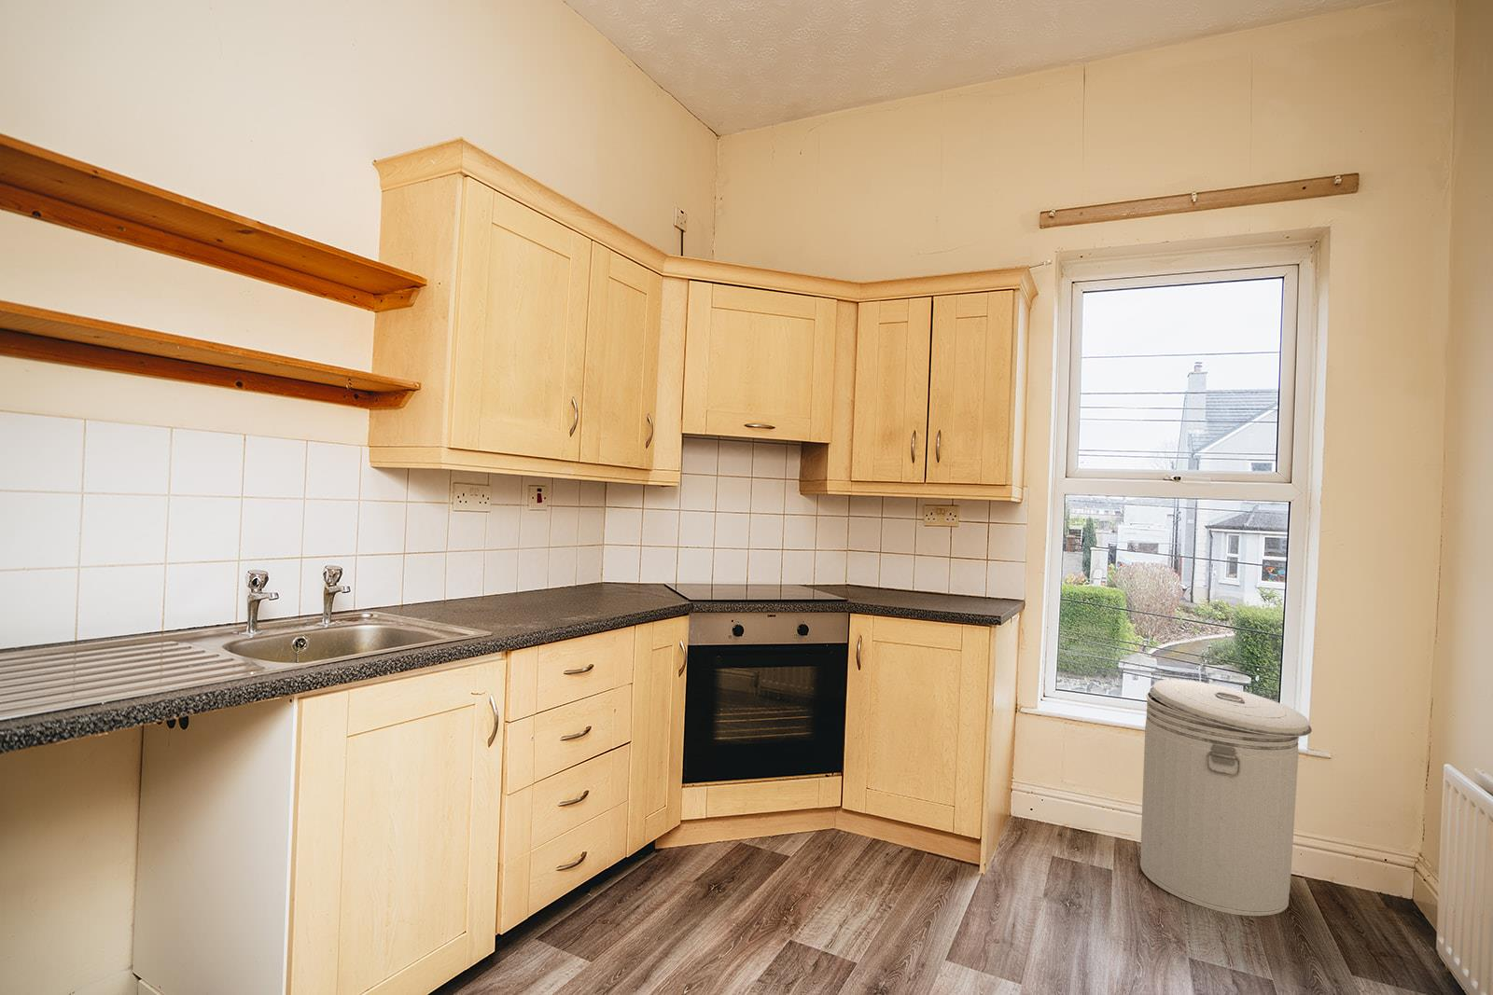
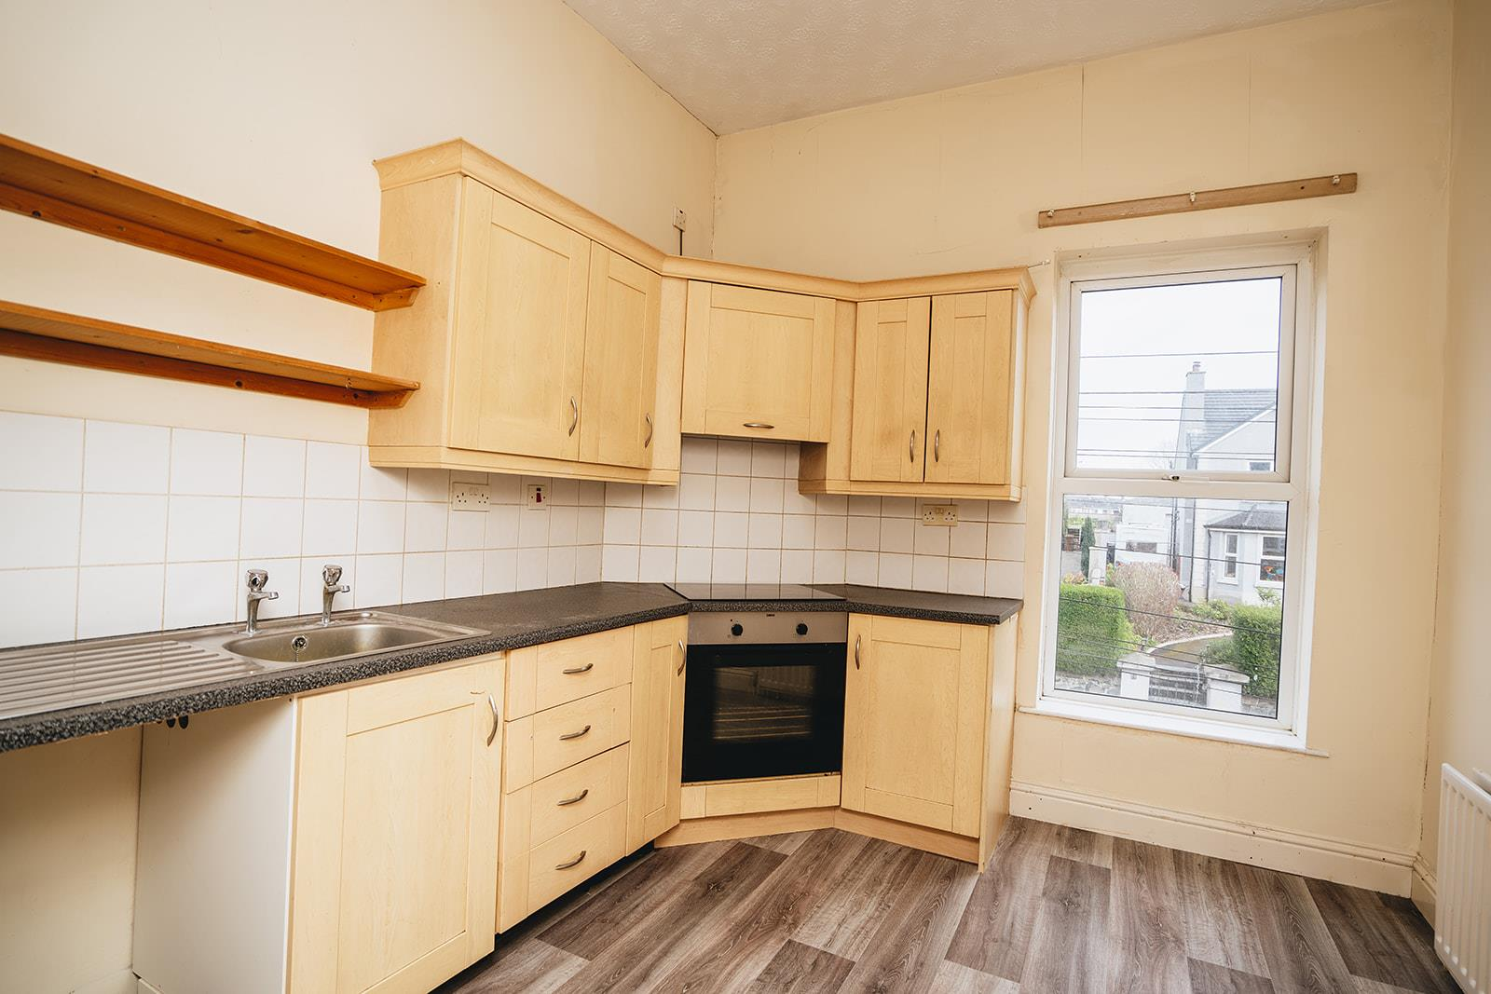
- can [1140,679,1313,916]
